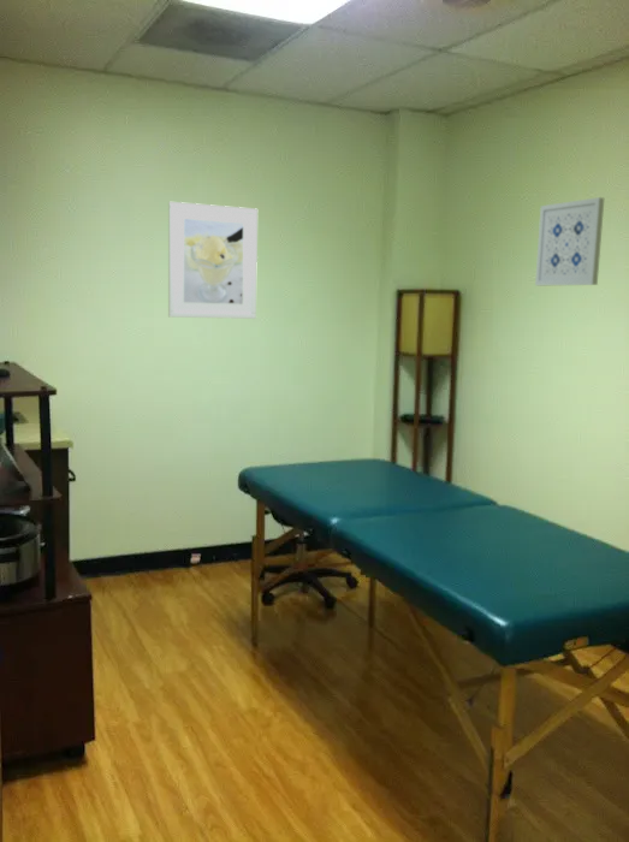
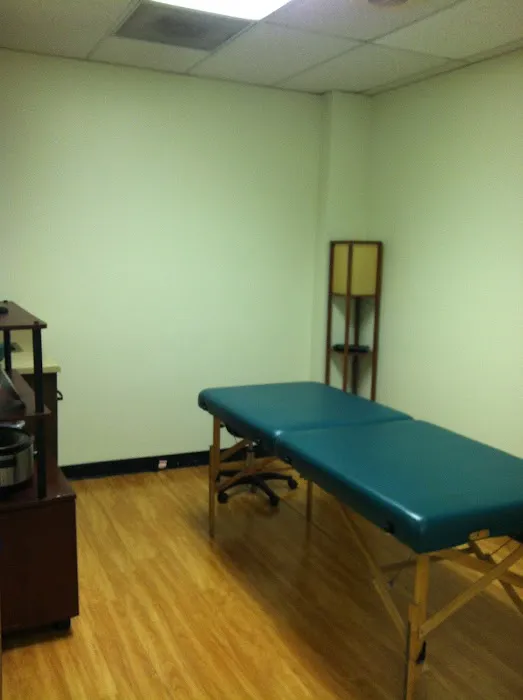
- wall art [534,196,605,286]
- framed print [167,201,259,320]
